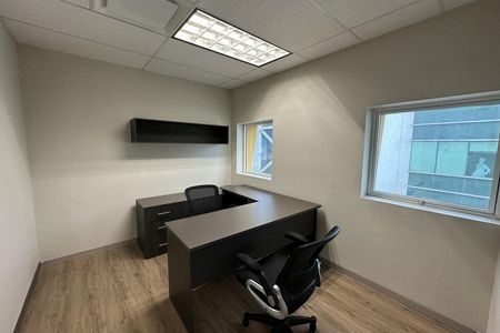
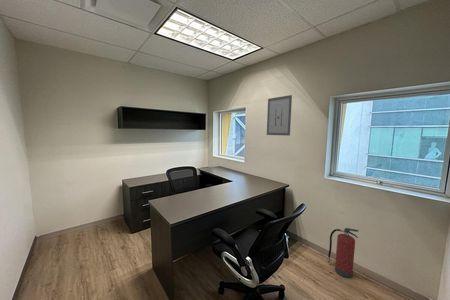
+ fire extinguisher [326,227,359,279]
+ wall art [266,94,293,137]
